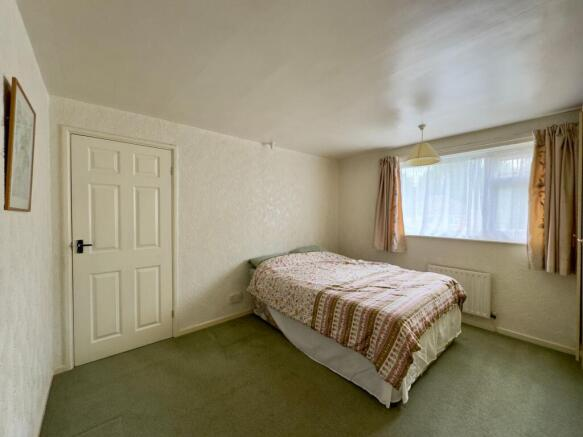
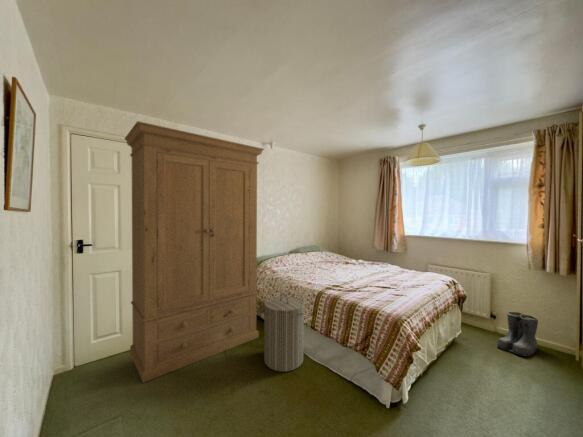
+ armoire [124,120,266,384]
+ laundry hamper [263,292,305,373]
+ boots [496,311,539,357]
